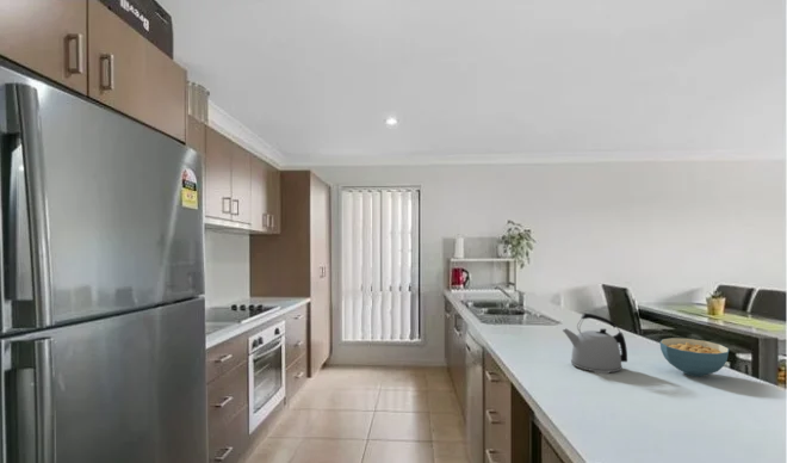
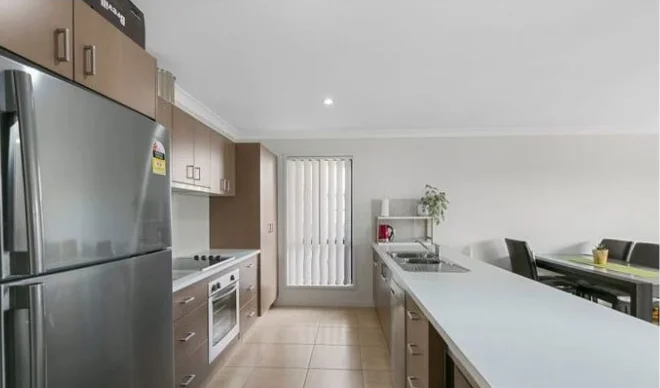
- kettle [562,311,628,375]
- cereal bowl [658,337,730,377]
